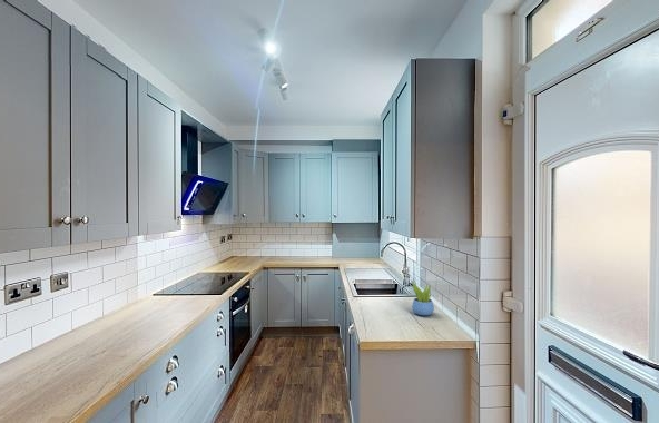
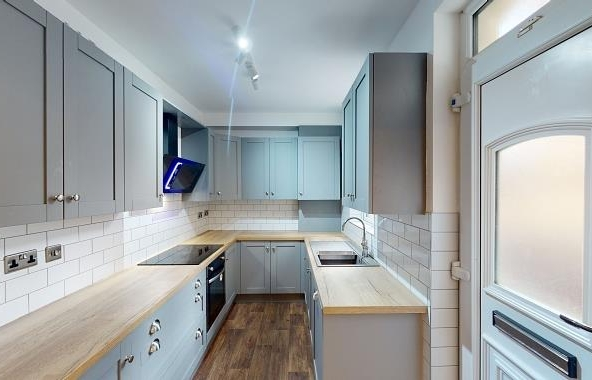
- succulent plant [411,281,435,317]
